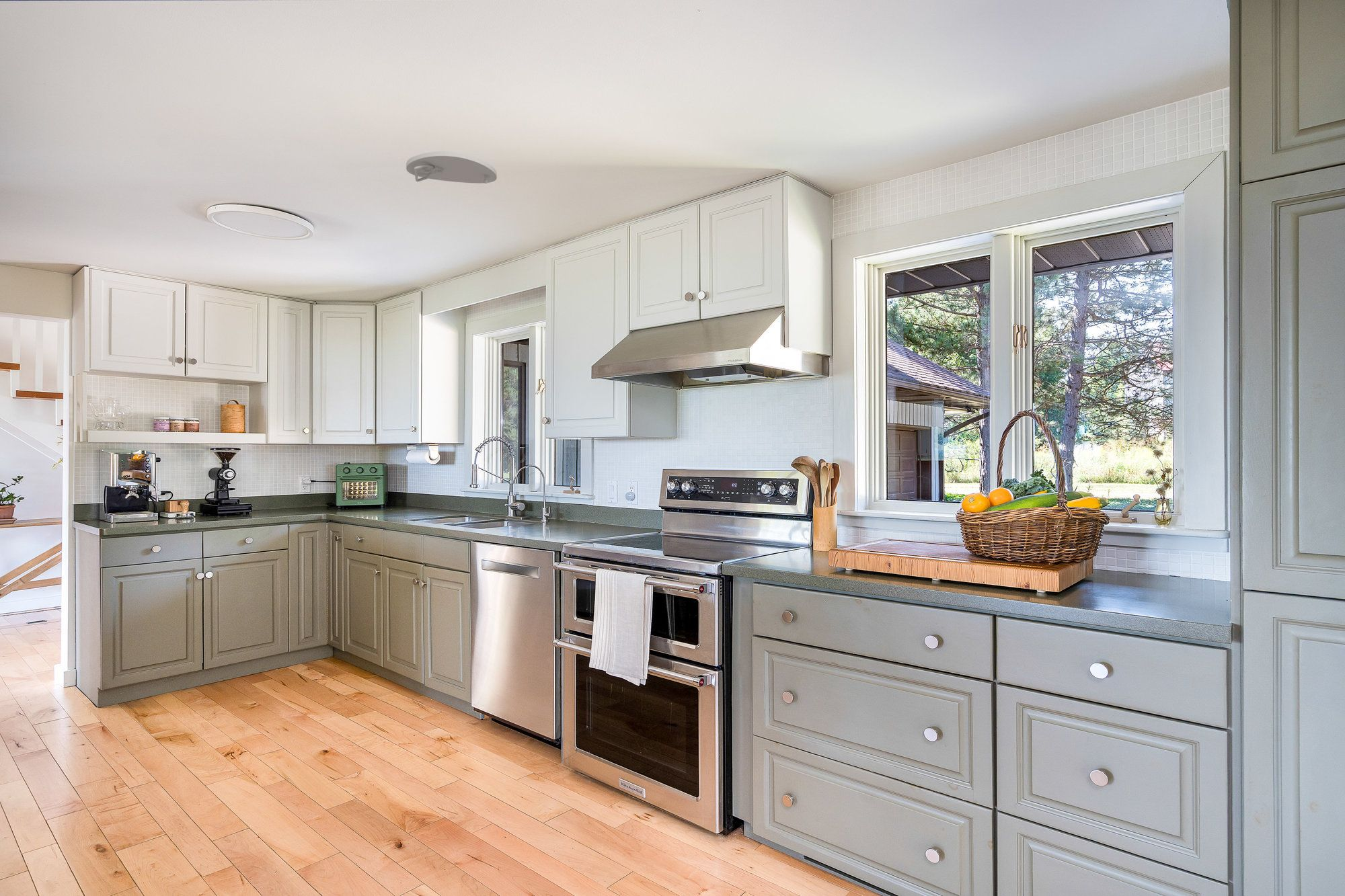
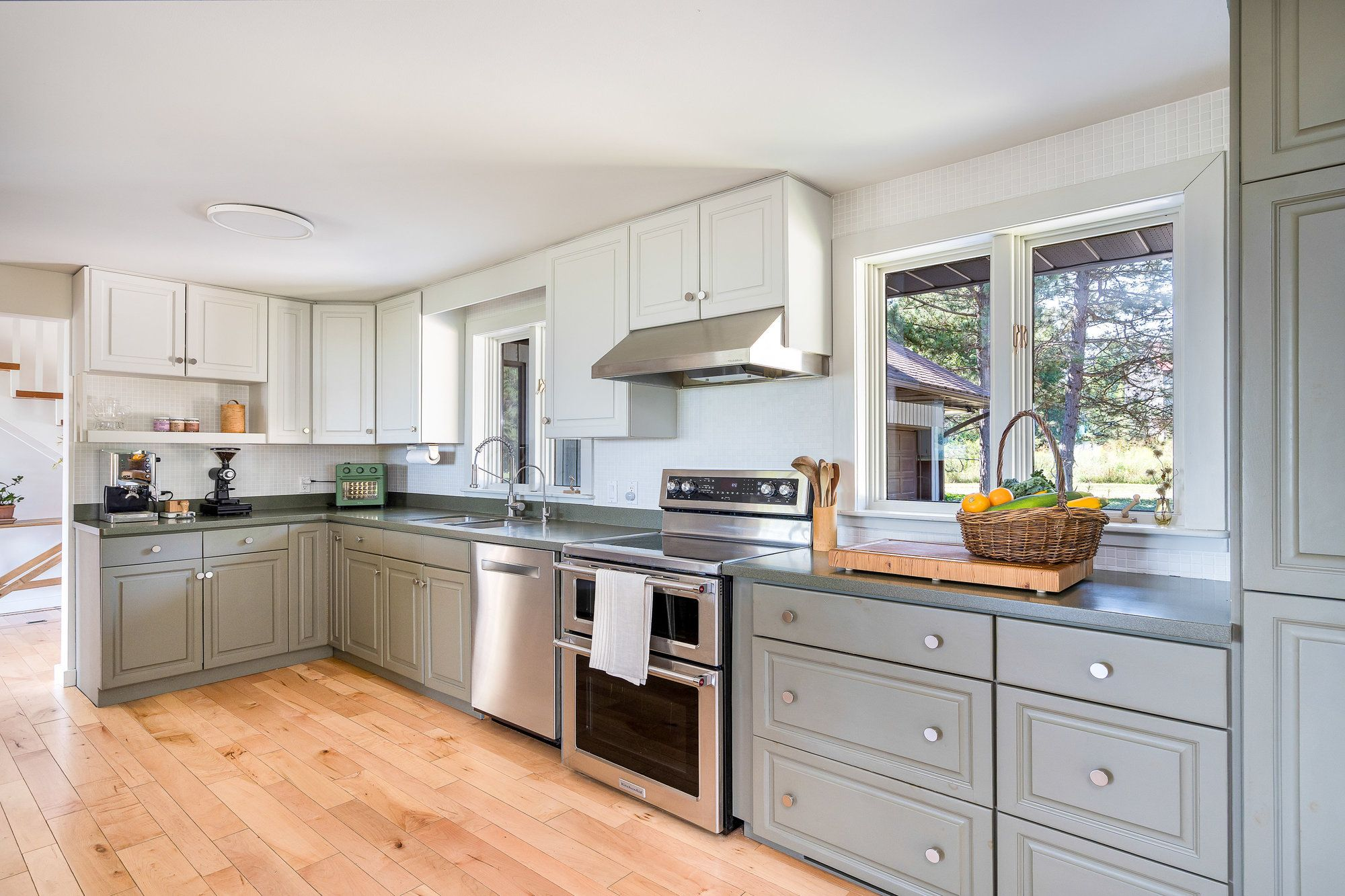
- smoke detector [406,151,498,184]
